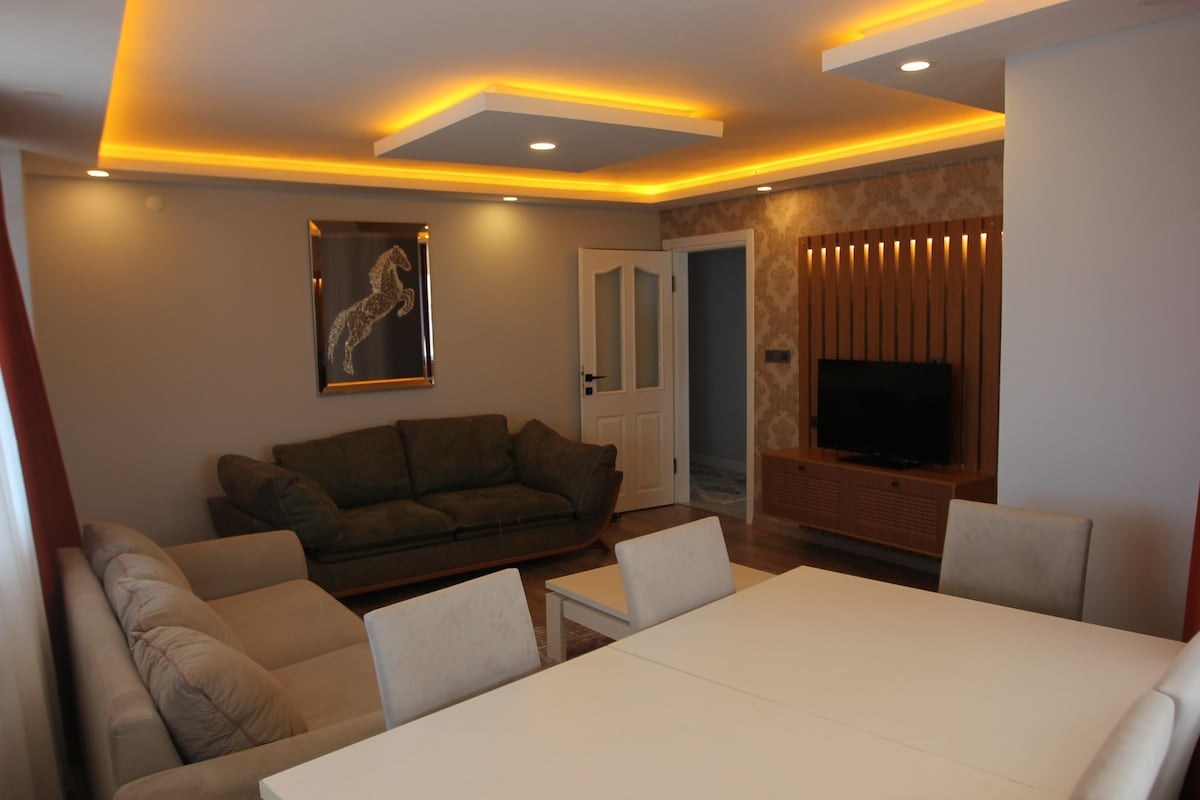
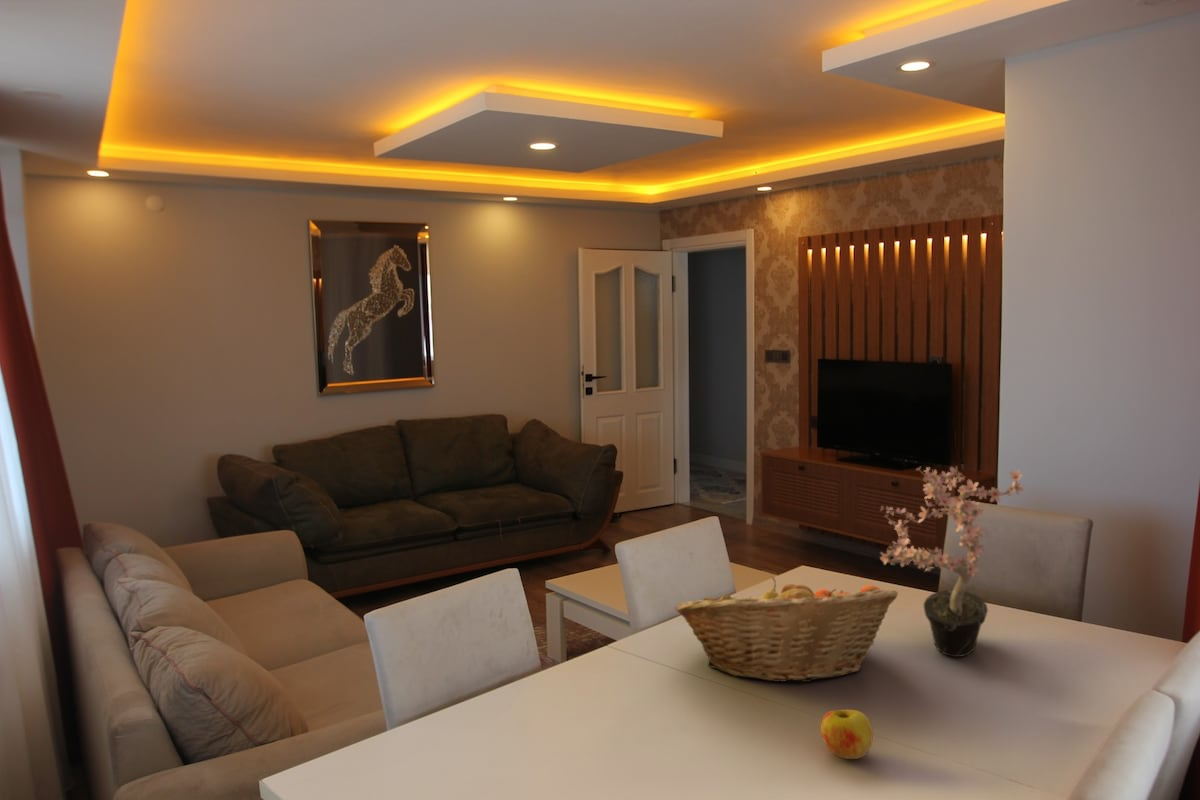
+ potted plant [879,465,1025,658]
+ apple [820,709,874,760]
+ fruit basket [674,577,899,683]
